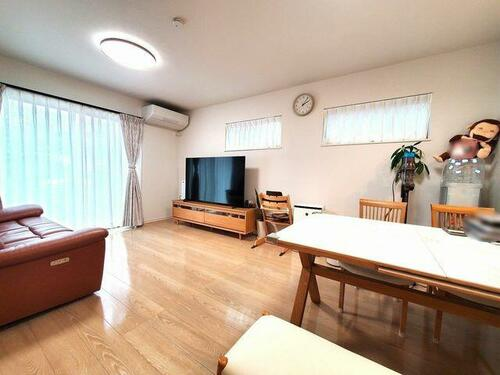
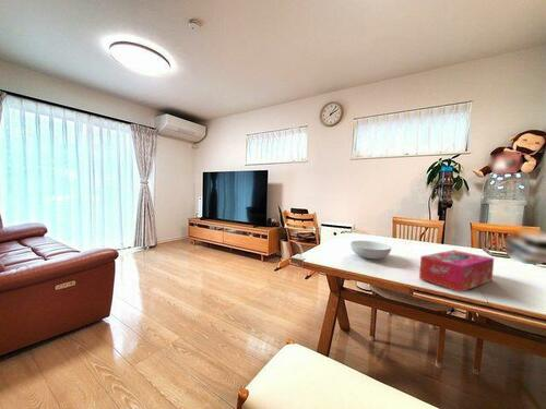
+ tissue box [418,249,495,293]
+ serving bowl [349,240,392,260]
